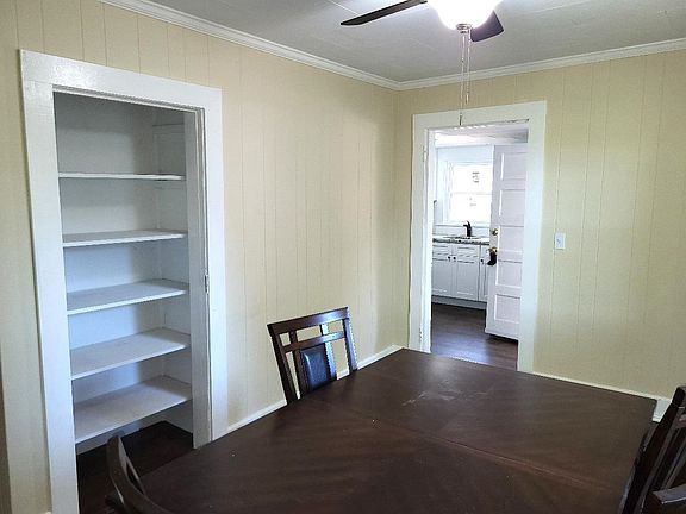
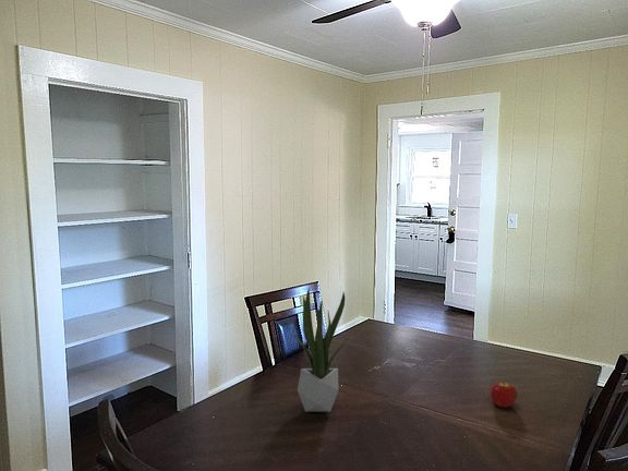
+ potted plant [292,287,349,413]
+ fruit [490,381,518,409]
